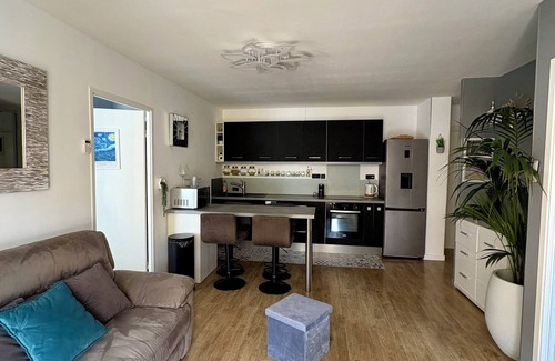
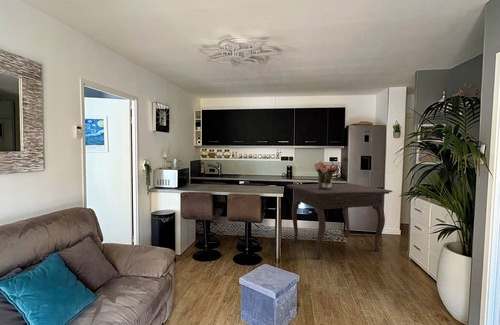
+ dining table [286,182,393,259]
+ bouquet [313,160,340,190]
